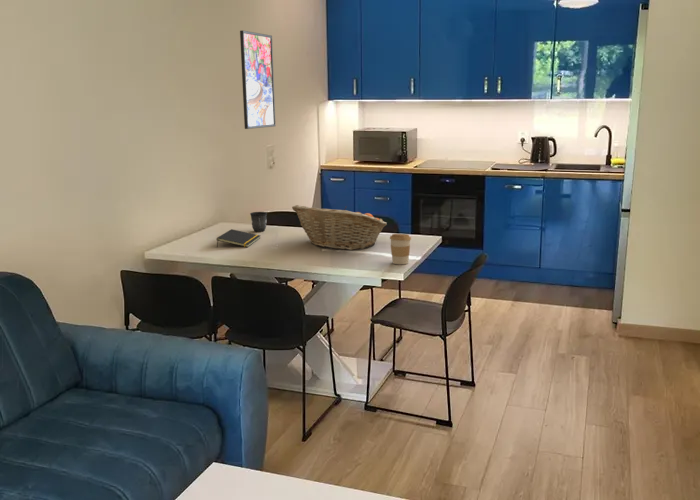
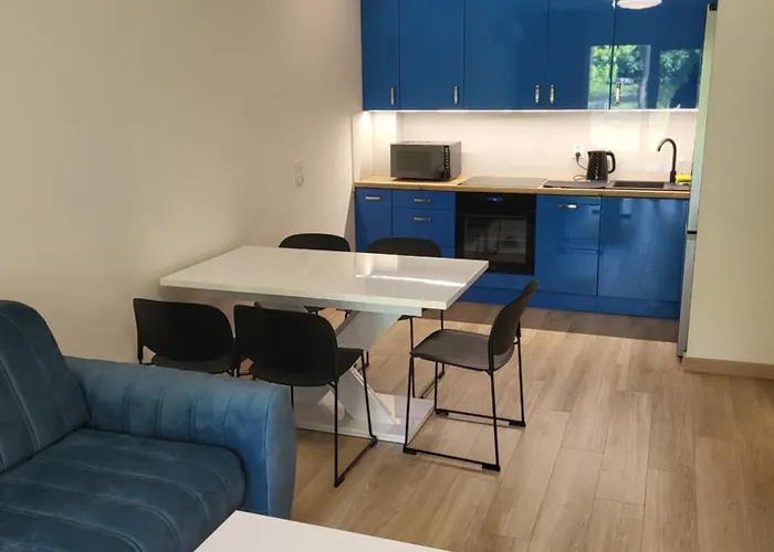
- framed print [239,29,277,130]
- notepad [215,228,262,248]
- fruit basket [291,204,388,251]
- coffee cup [389,233,412,265]
- mug [249,211,268,233]
